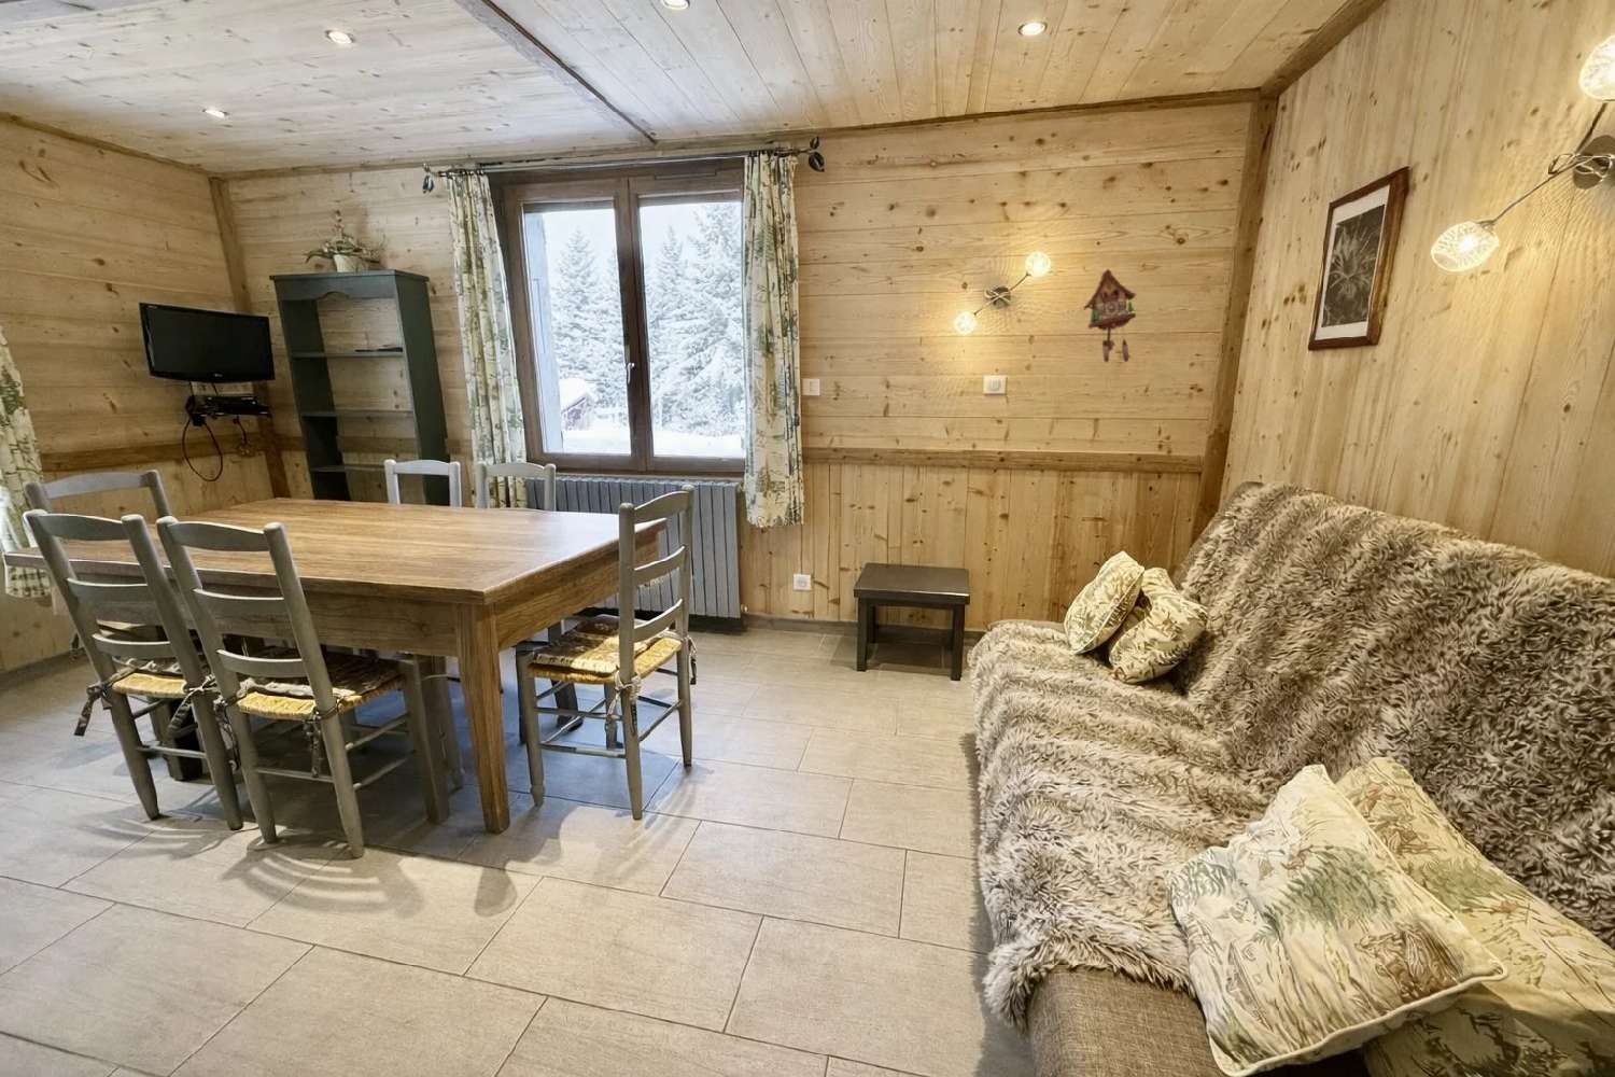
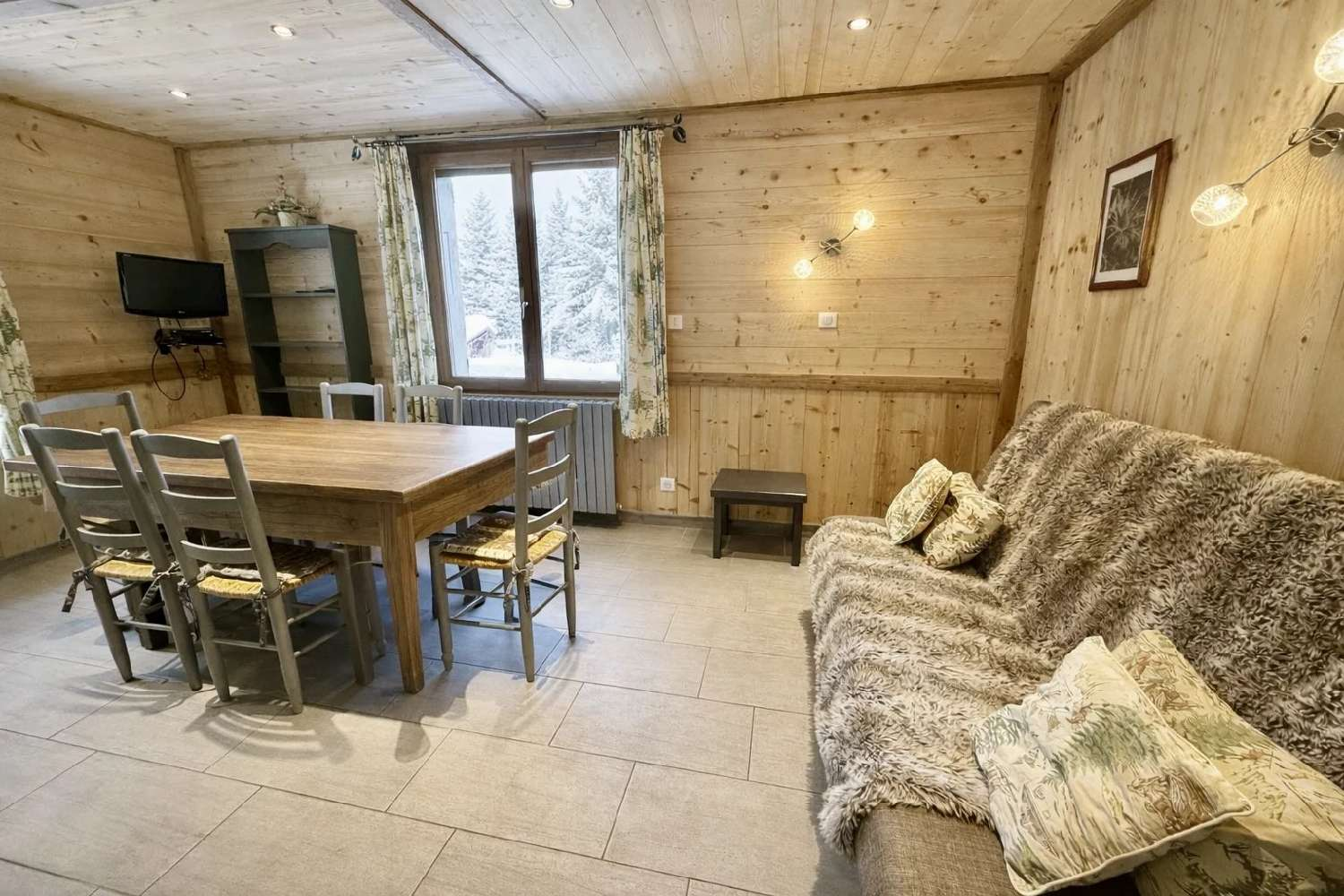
- cuckoo clock [1081,268,1138,363]
